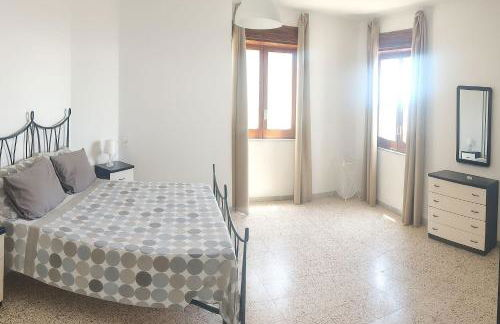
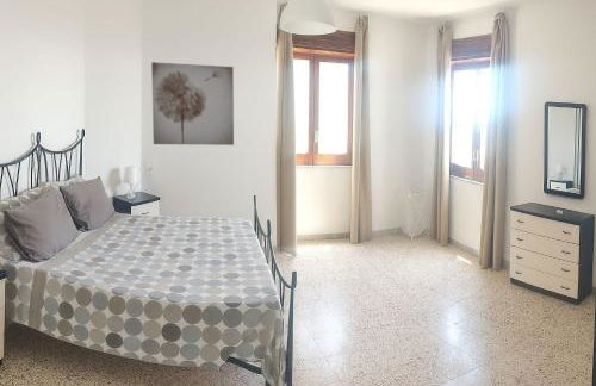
+ wall art [150,61,235,147]
